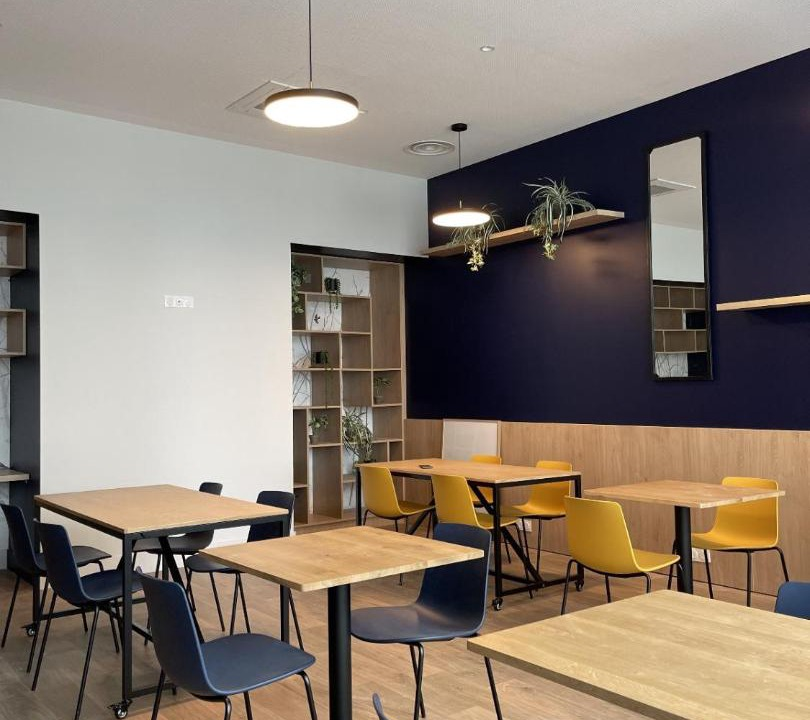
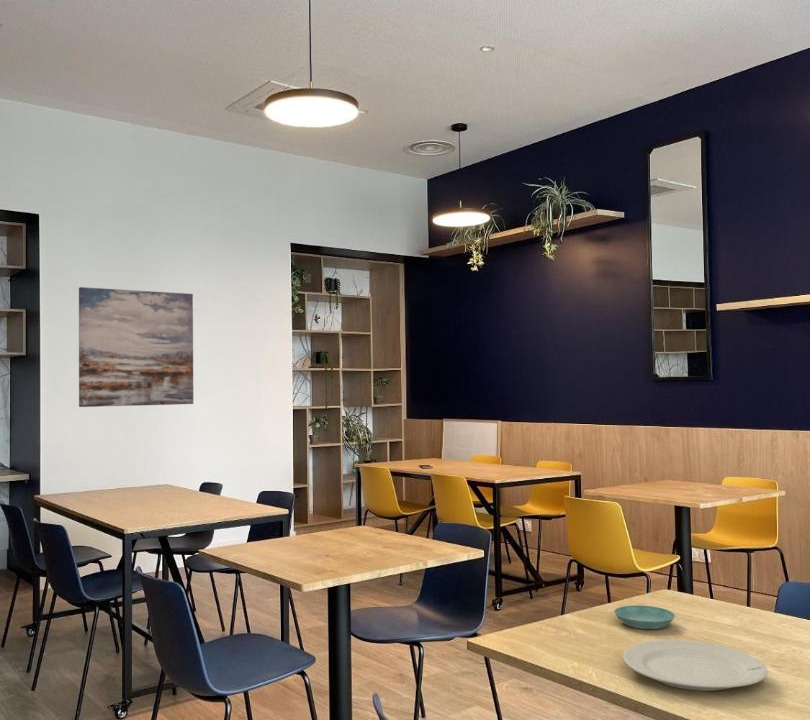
+ saucer [613,604,676,630]
+ chinaware [622,639,769,692]
+ wall art [78,286,194,408]
